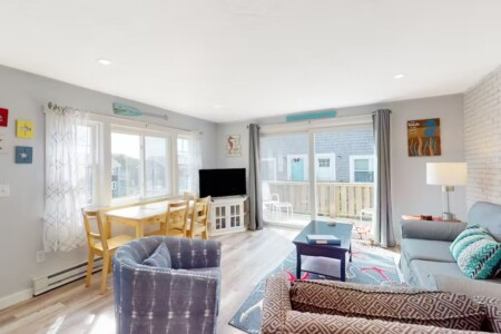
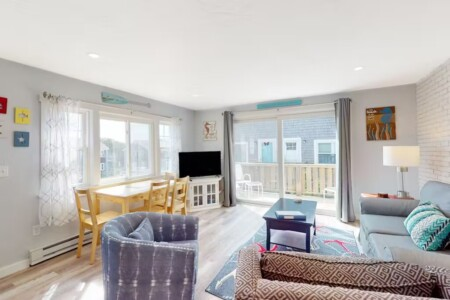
- potted plant [347,220,375,246]
